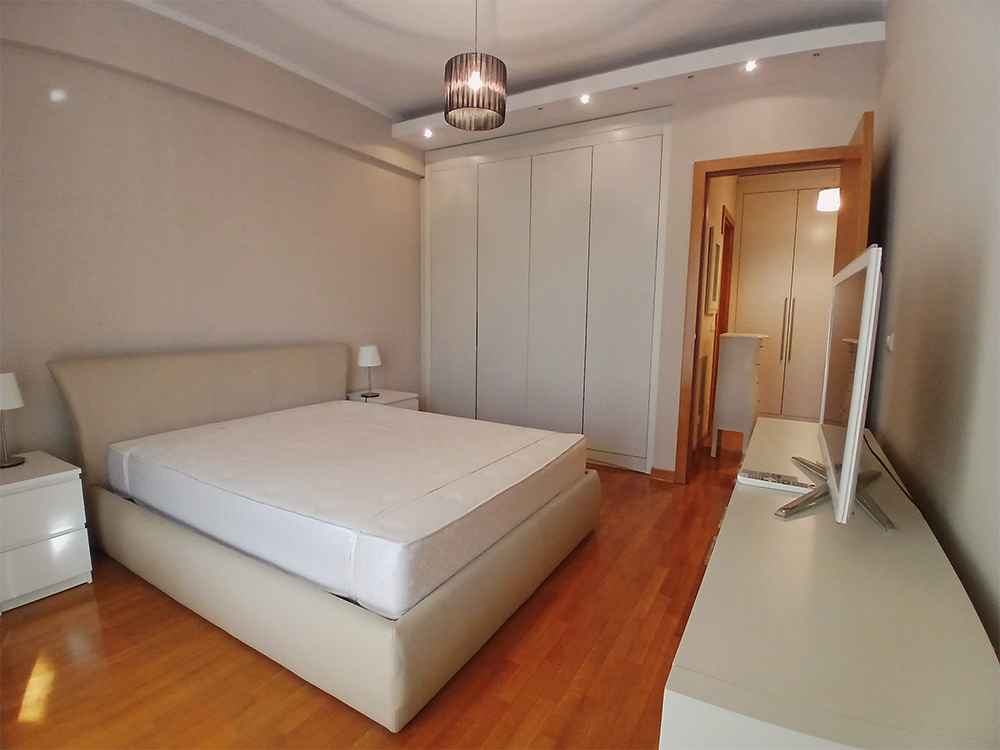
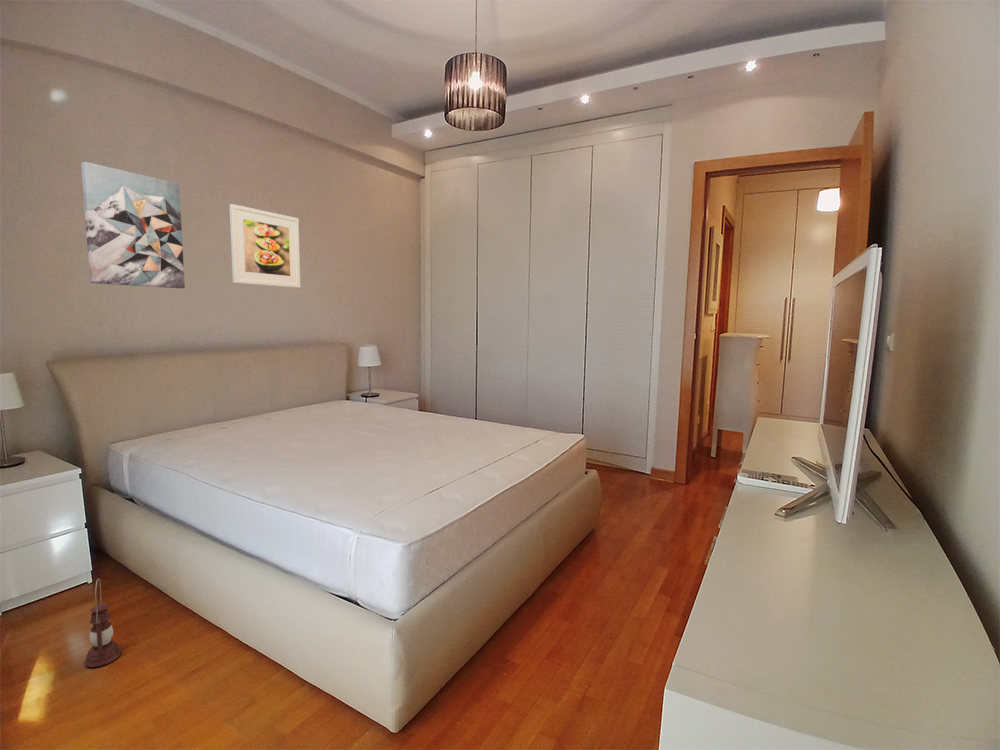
+ lantern [83,578,122,668]
+ wall art [80,161,186,289]
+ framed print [228,203,301,289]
